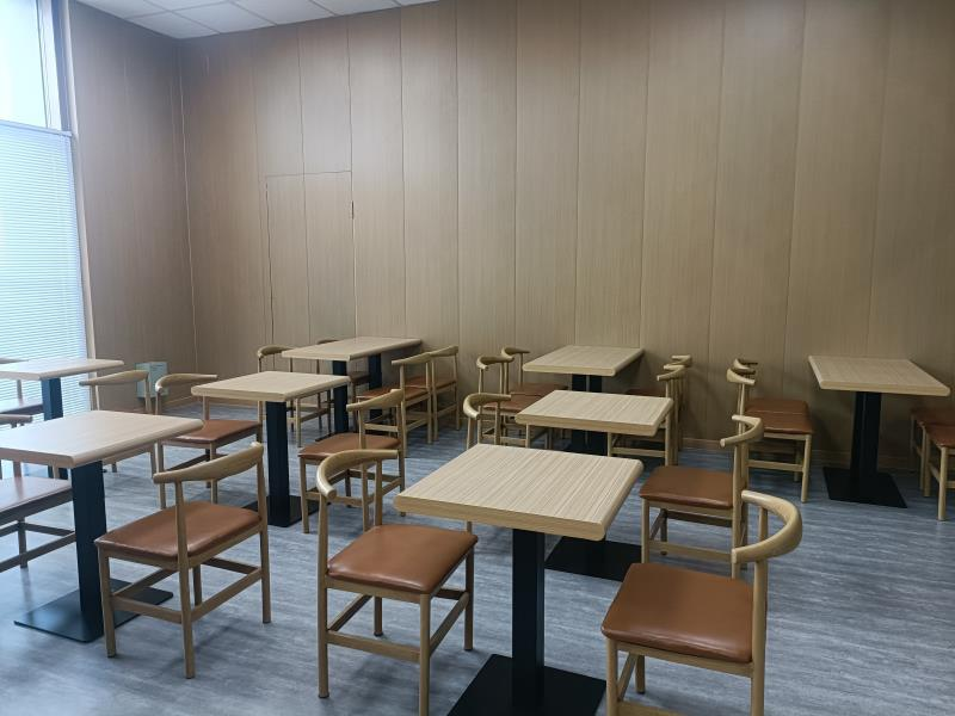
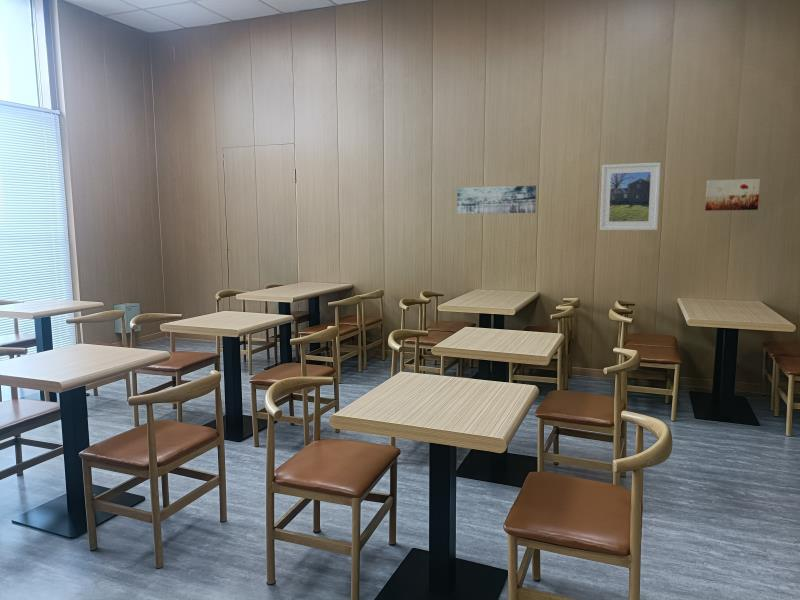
+ wall art [704,178,761,212]
+ wall art [456,185,537,215]
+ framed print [599,162,662,231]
